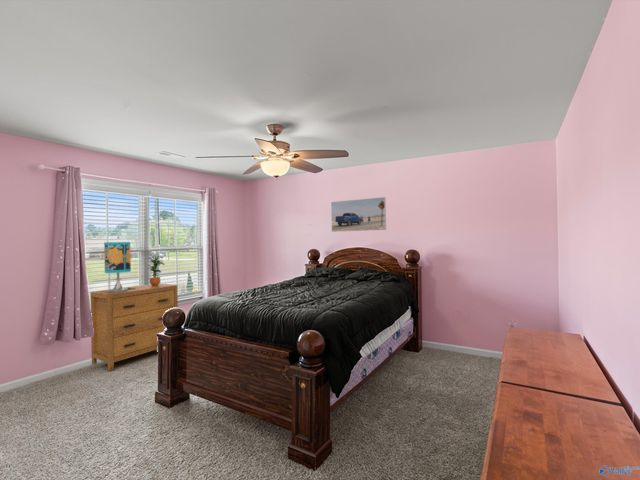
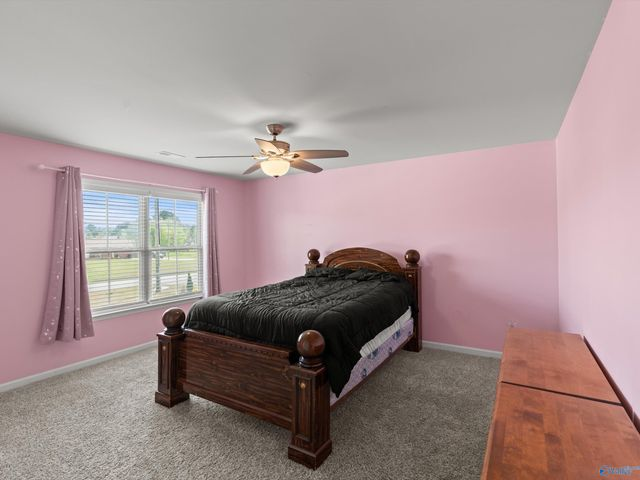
- potted plant [147,253,165,286]
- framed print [330,196,387,233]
- dresser [90,283,179,372]
- table lamp [103,241,136,293]
